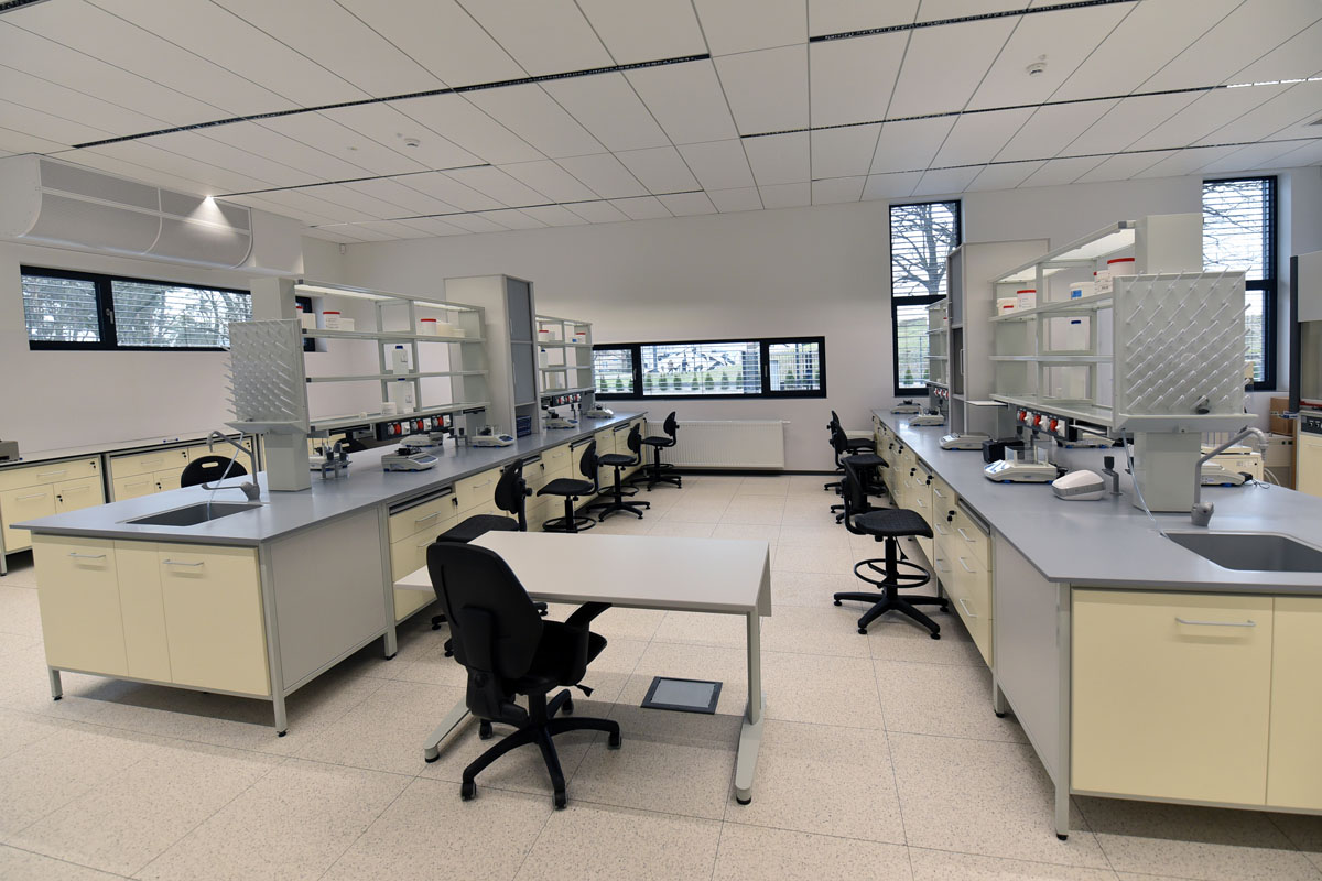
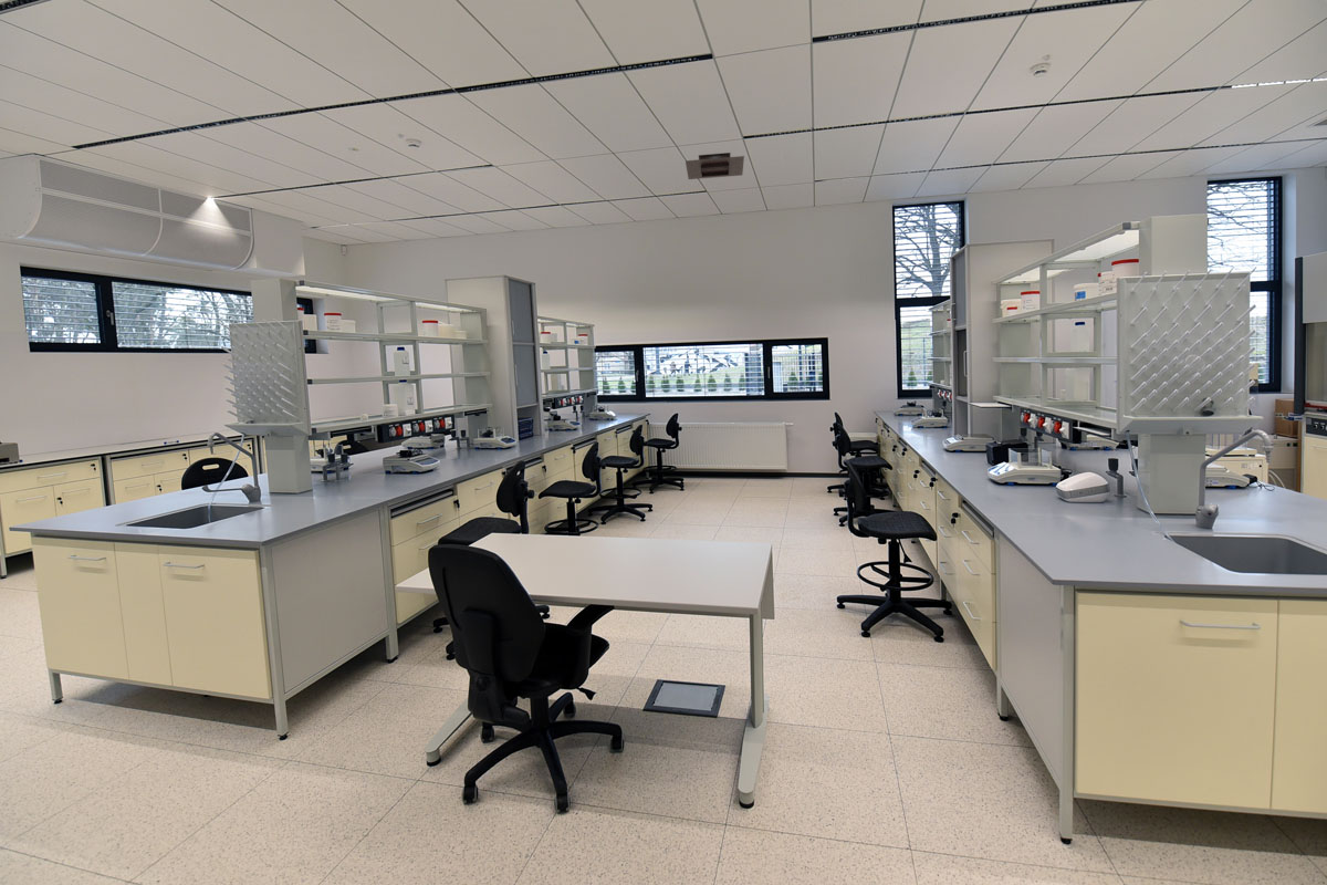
+ ceiling vent [685,152,745,180]
